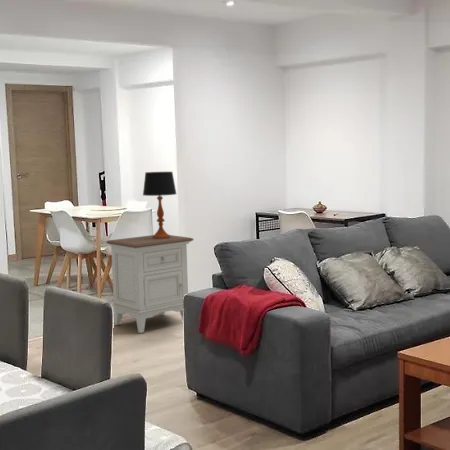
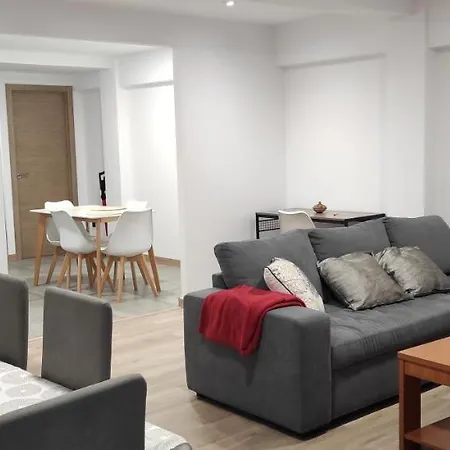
- nightstand [105,234,195,334]
- table lamp [142,171,177,239]
